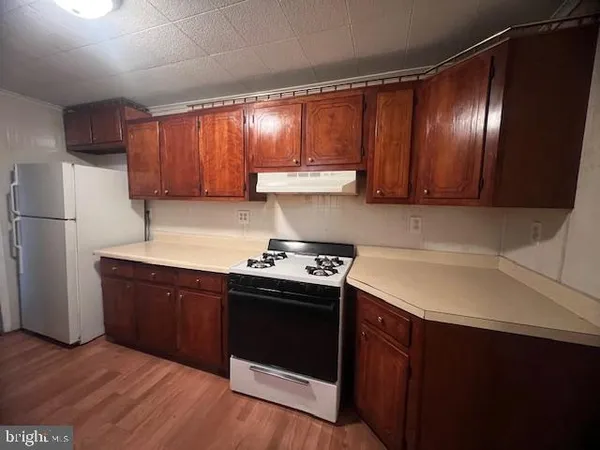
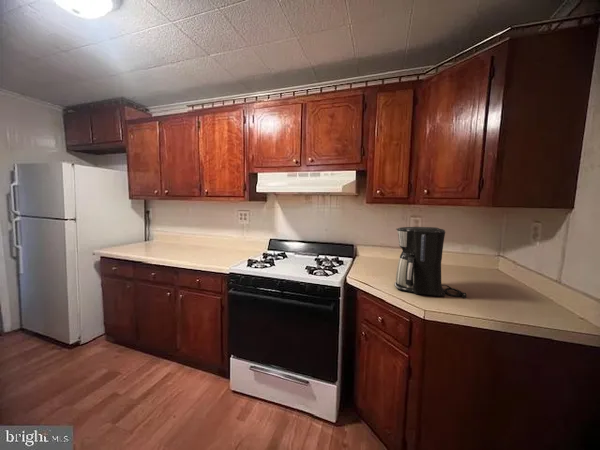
+ coffee maker [393,226,467,299]
